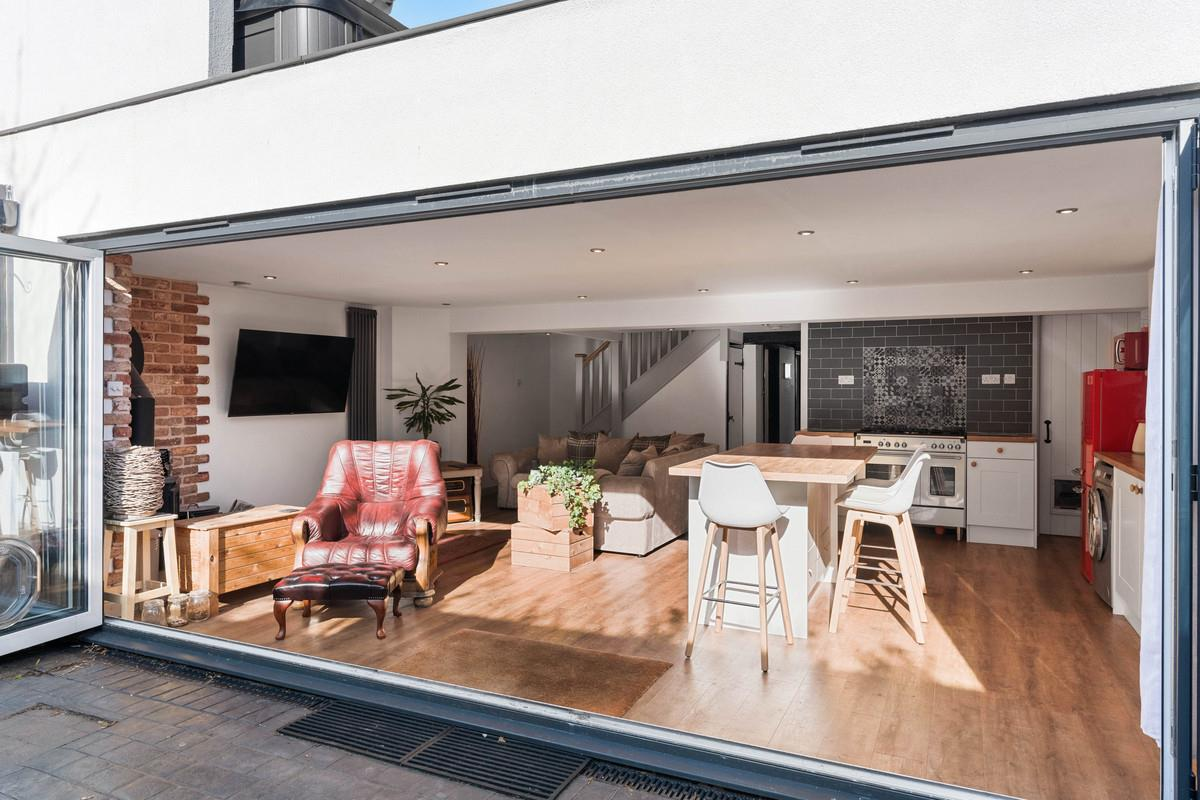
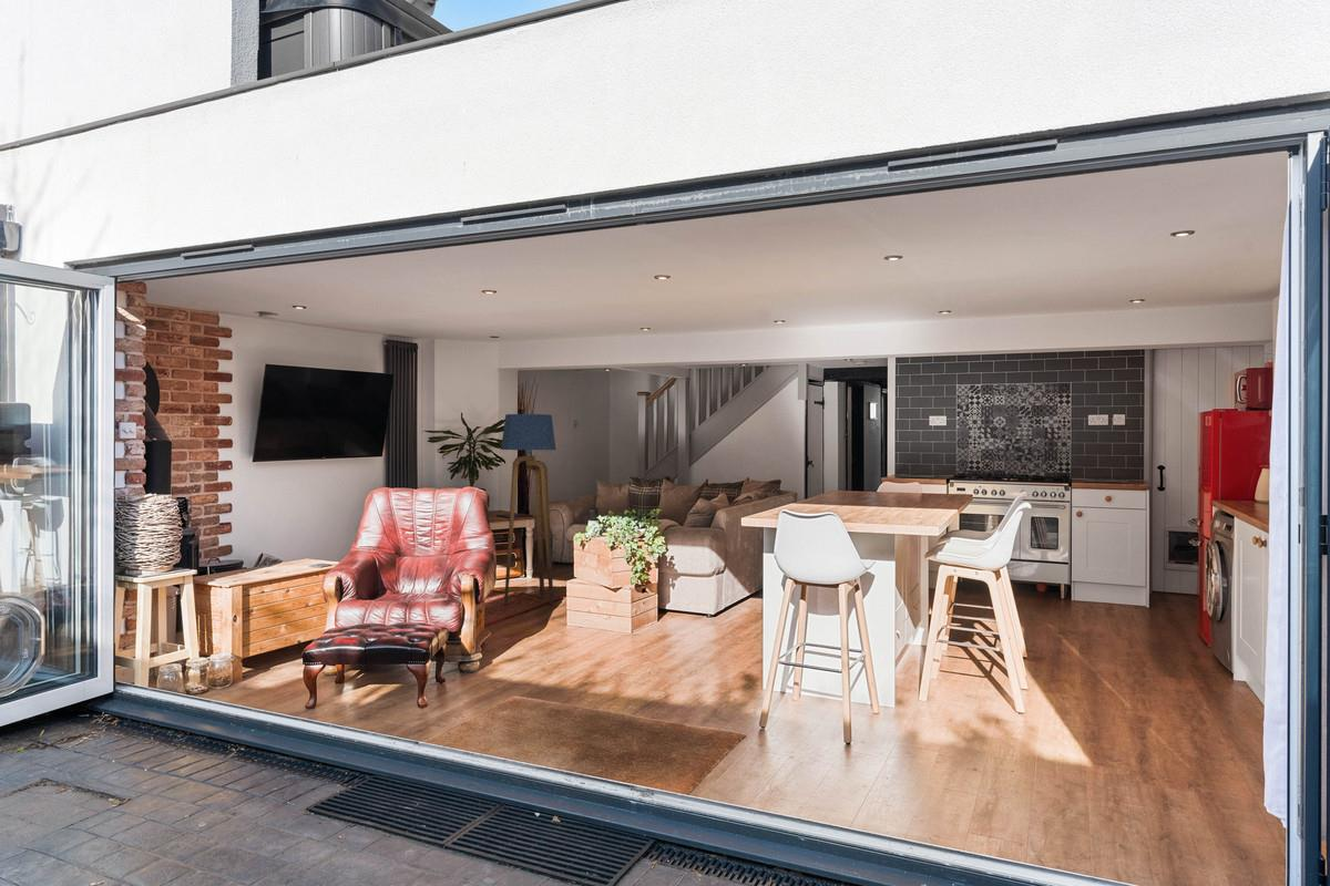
+ floor lamp [500,413,556,606]
